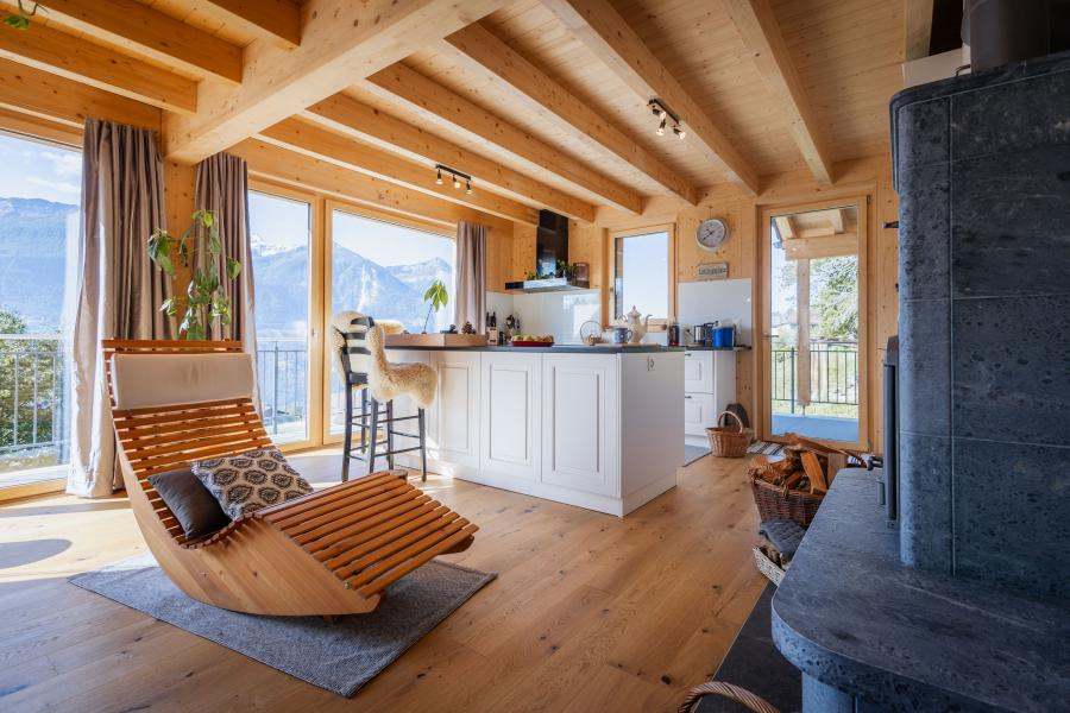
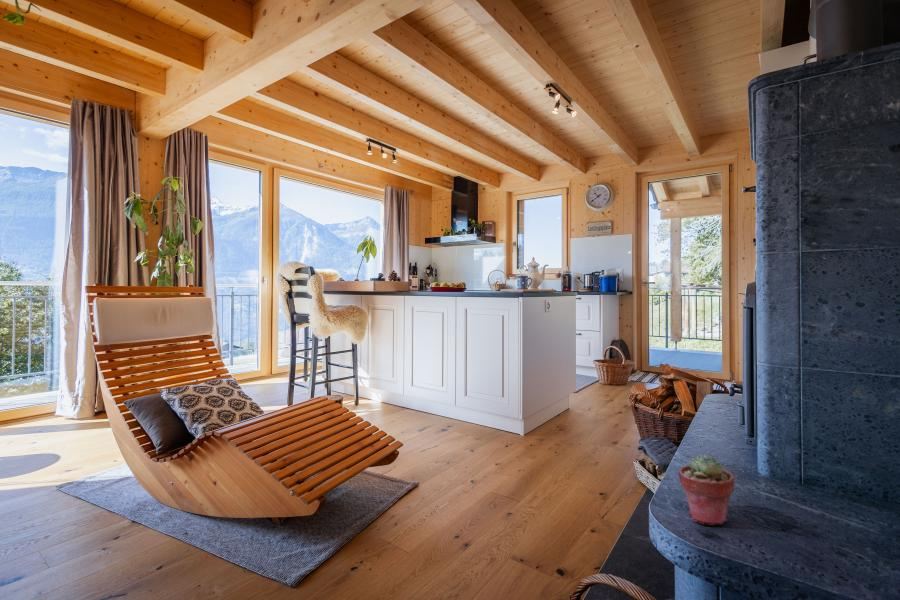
+ potted succulent [677,453,735,526]
